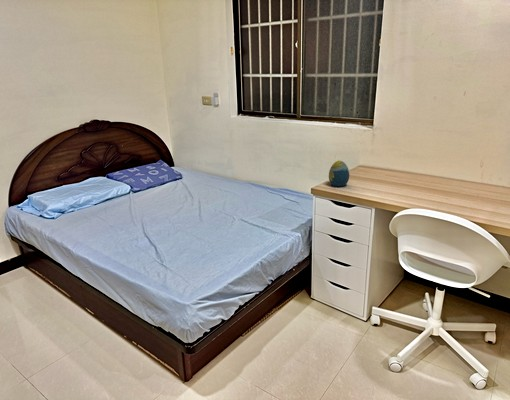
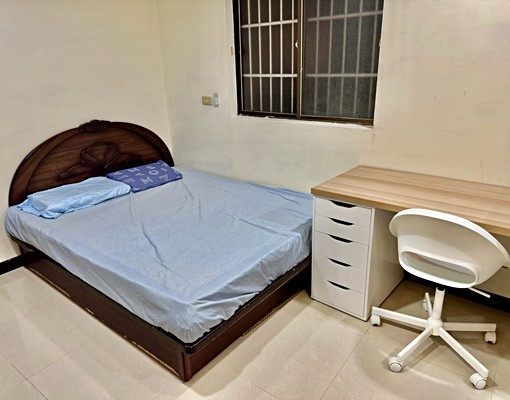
- decorative egg [328,160,350,187]
